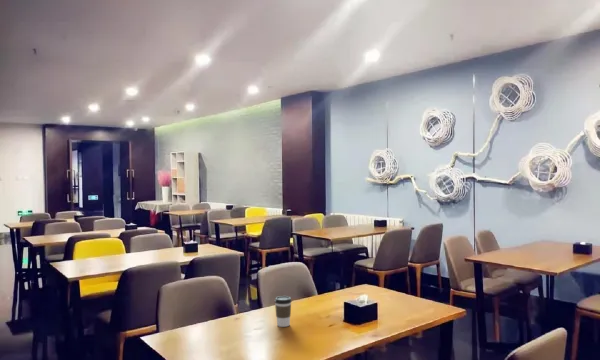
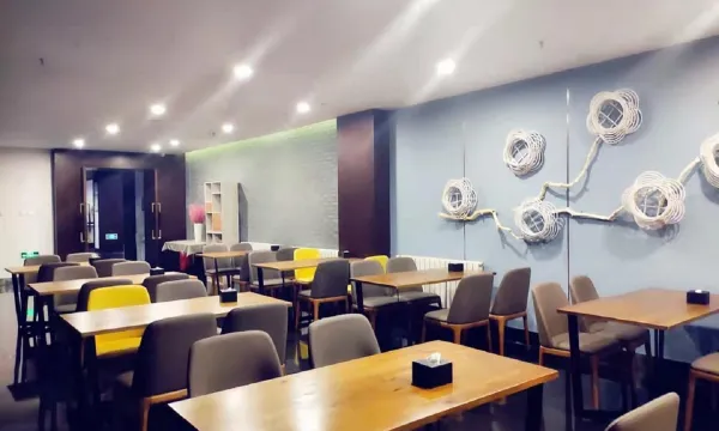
- coffee cup [274,295,292,328]
